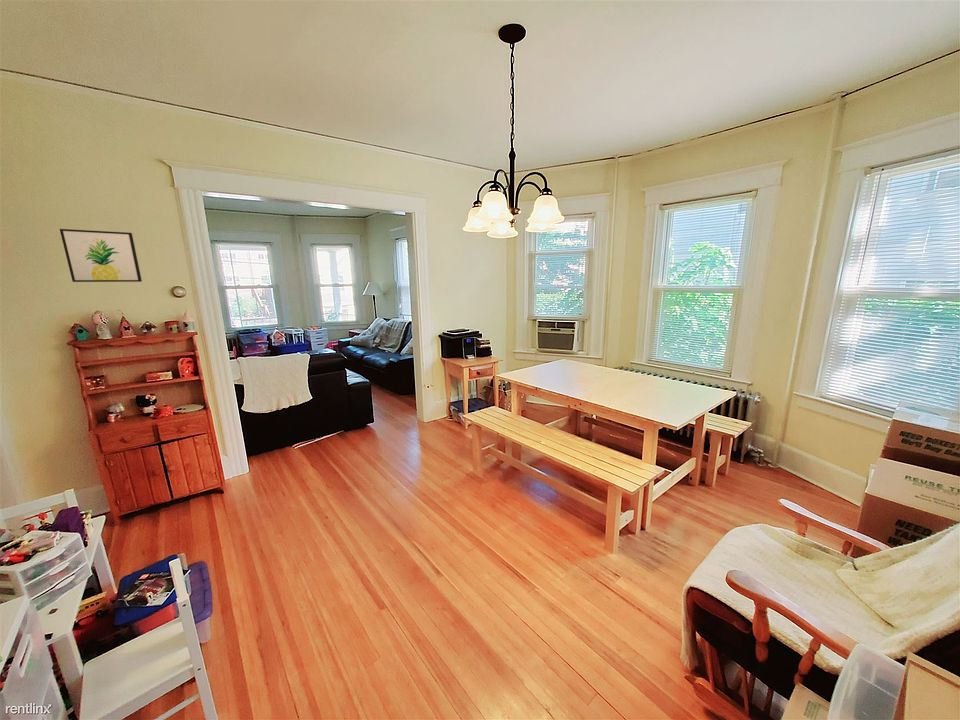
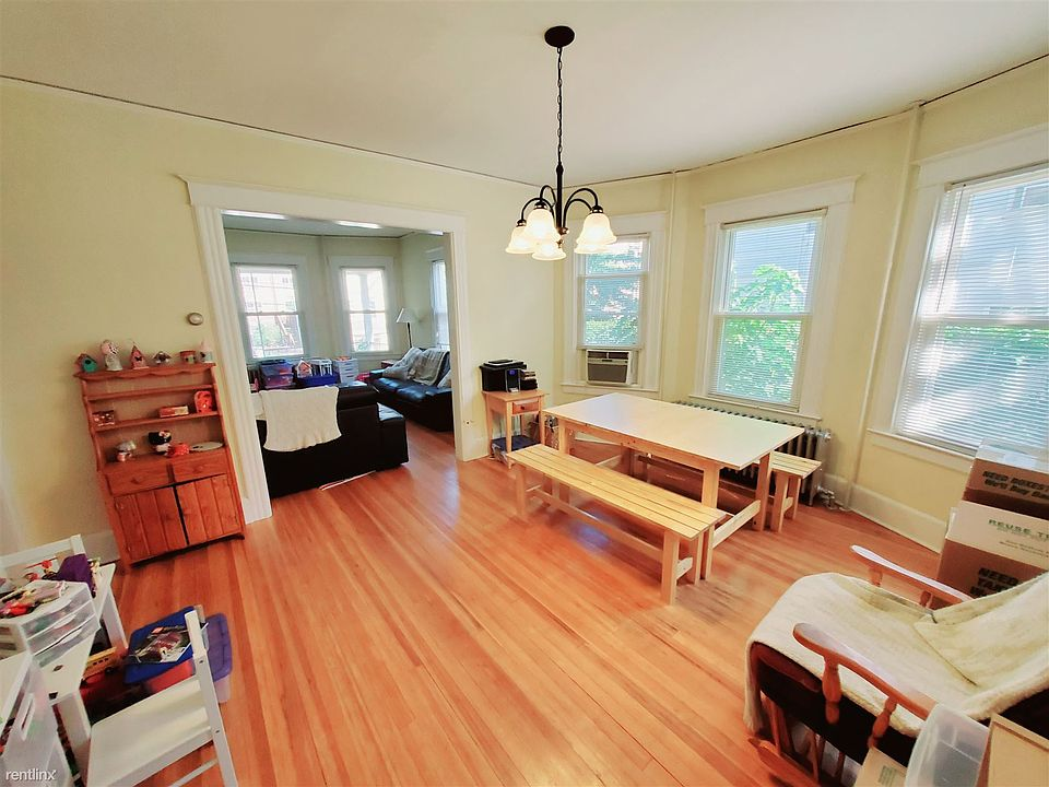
- wall art [59,228,143,283]
